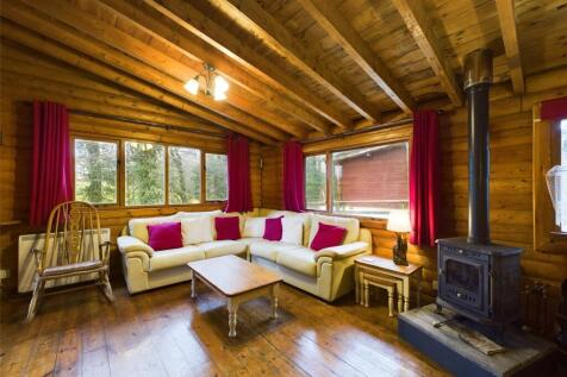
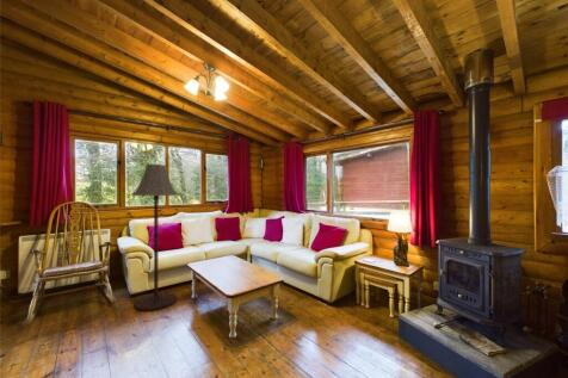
+ floor lamp [130,163,180,312]
